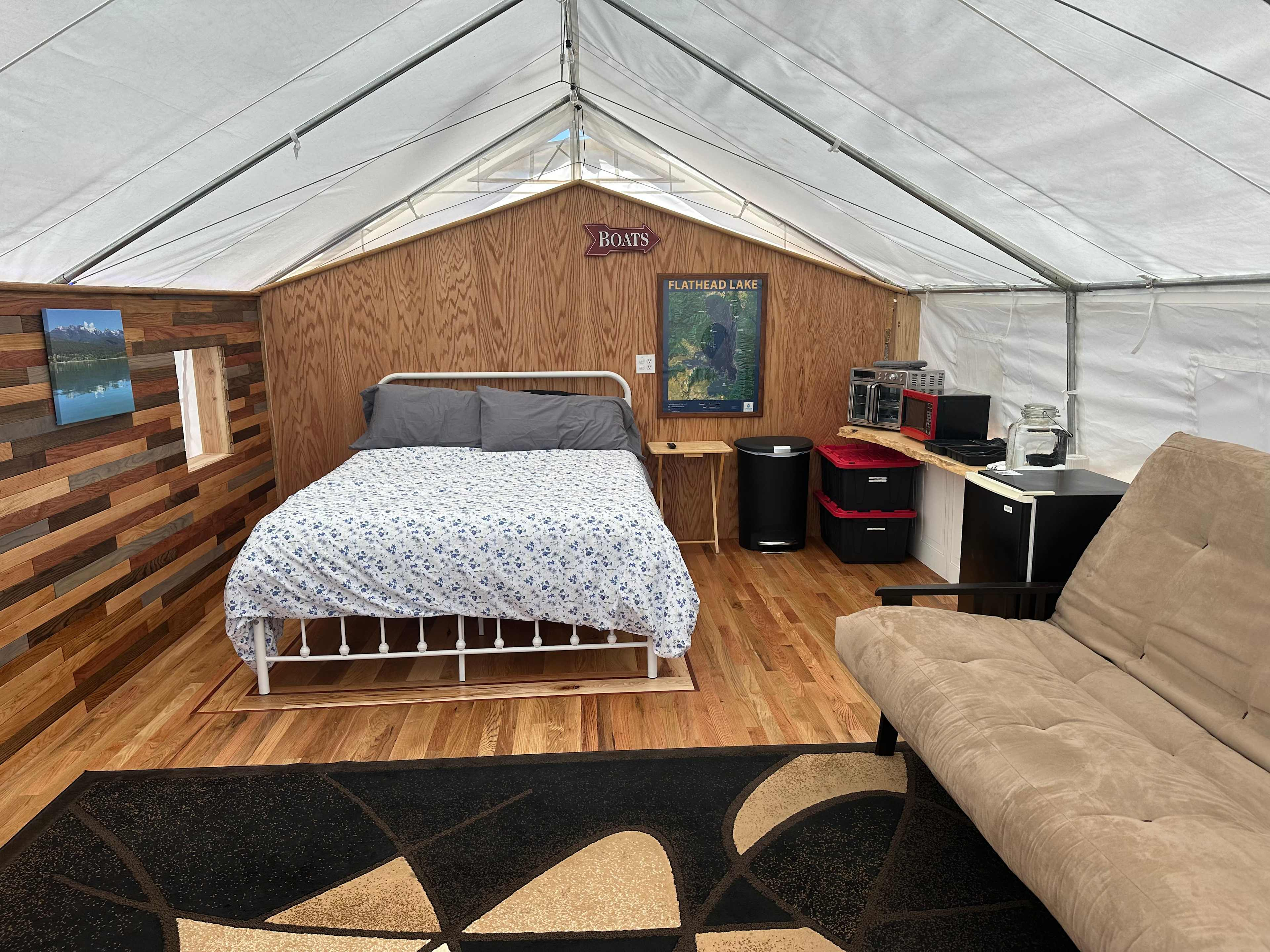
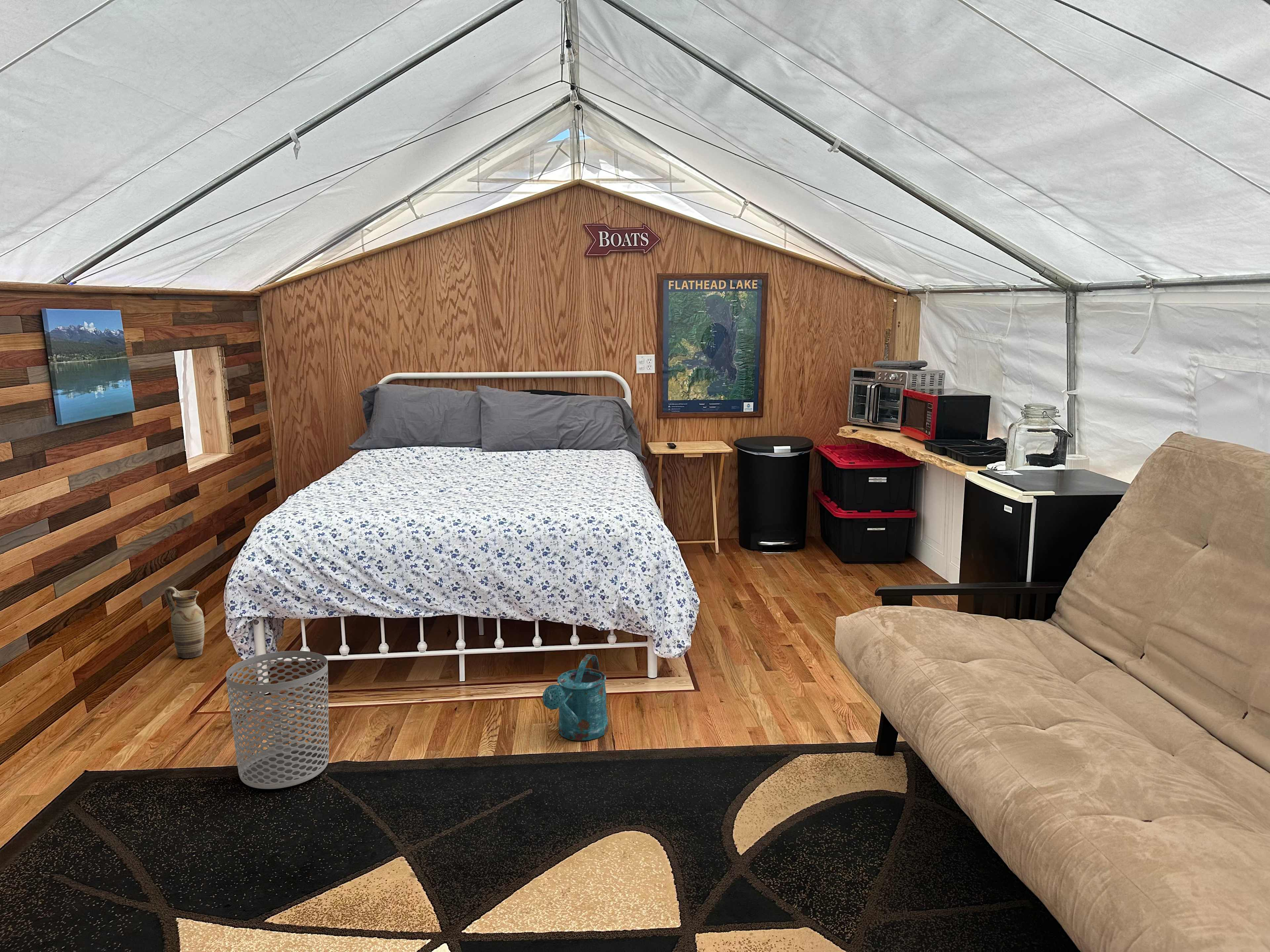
+ ceramic jug [164,586,205,658]
+ watering can [542,654,609,741]
+ waste bin [226,651,329,789]
